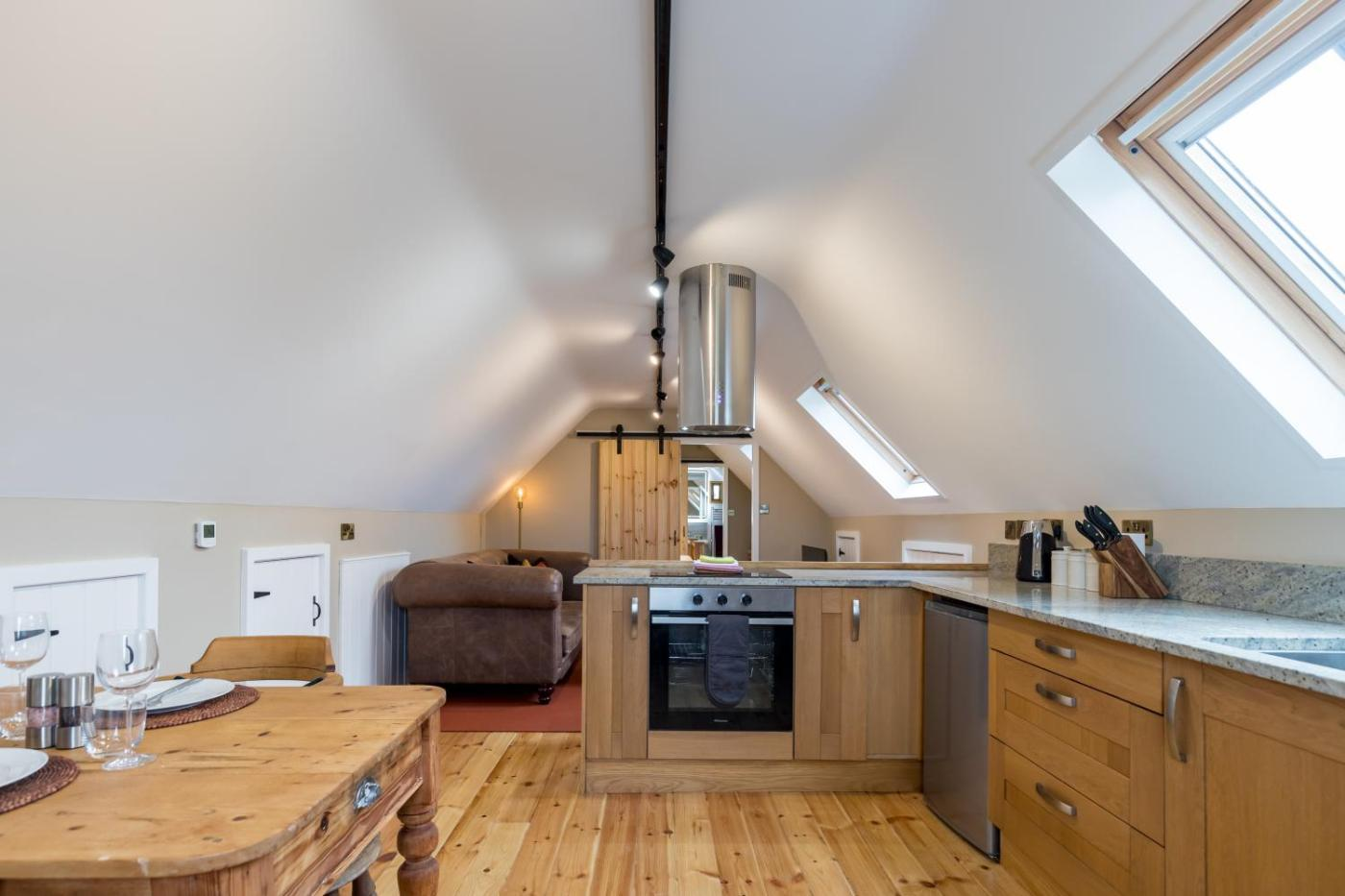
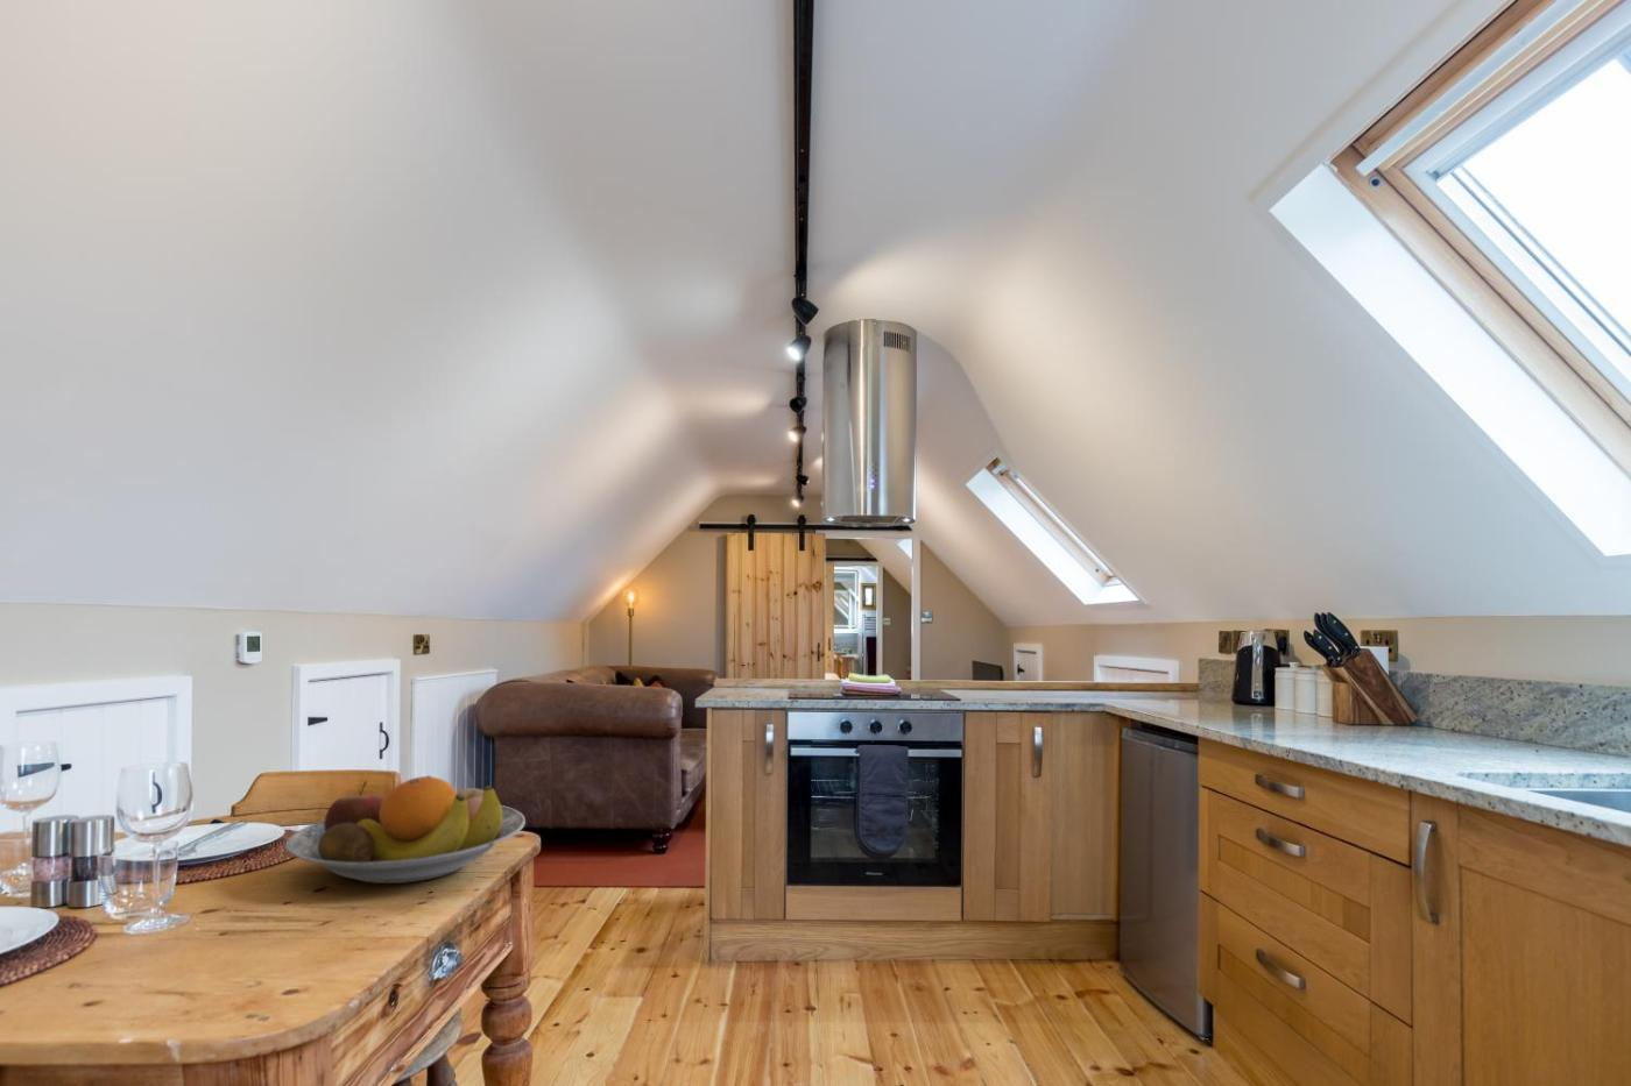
+ fruit bowl [284,775,526,885]
